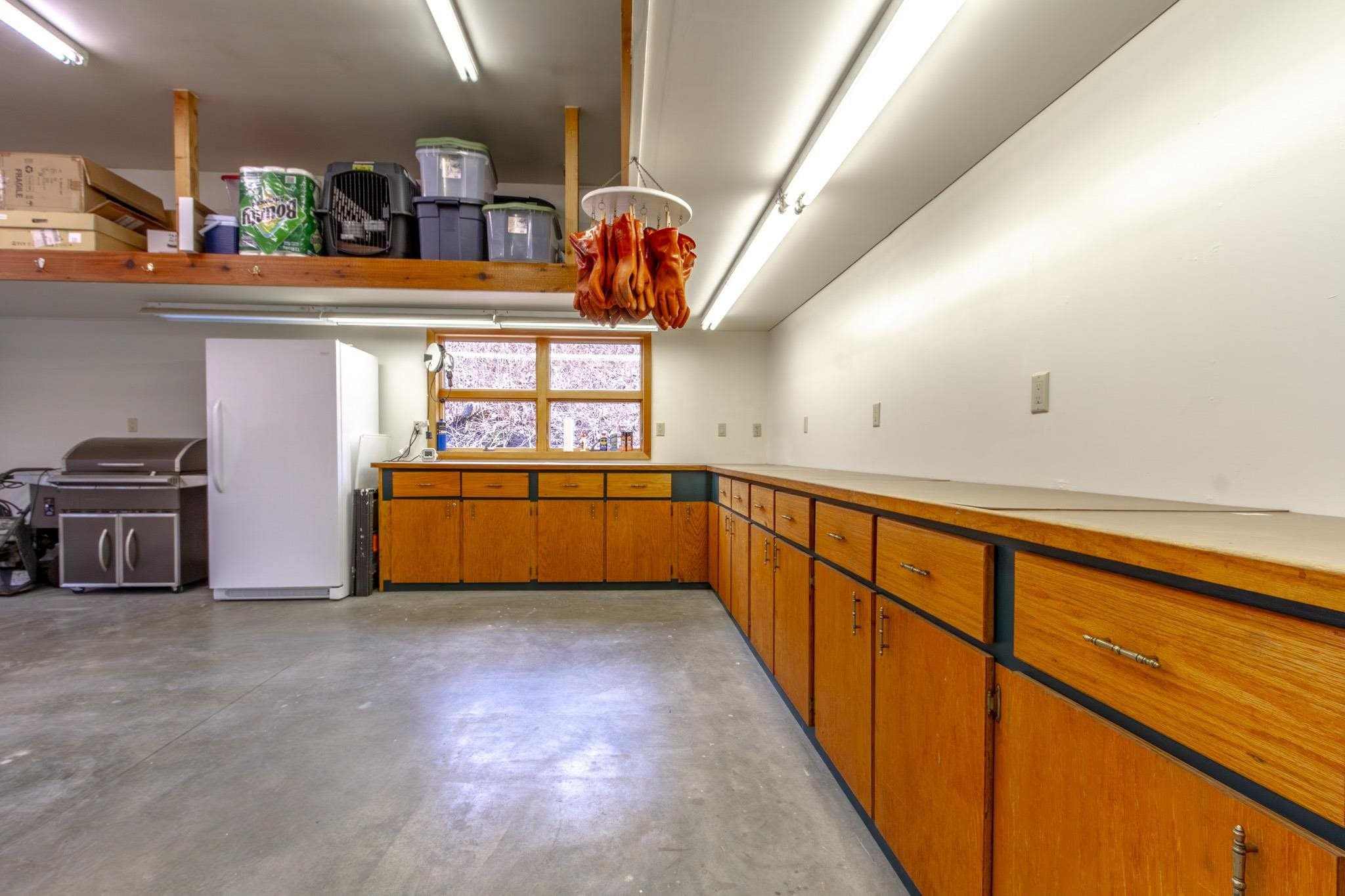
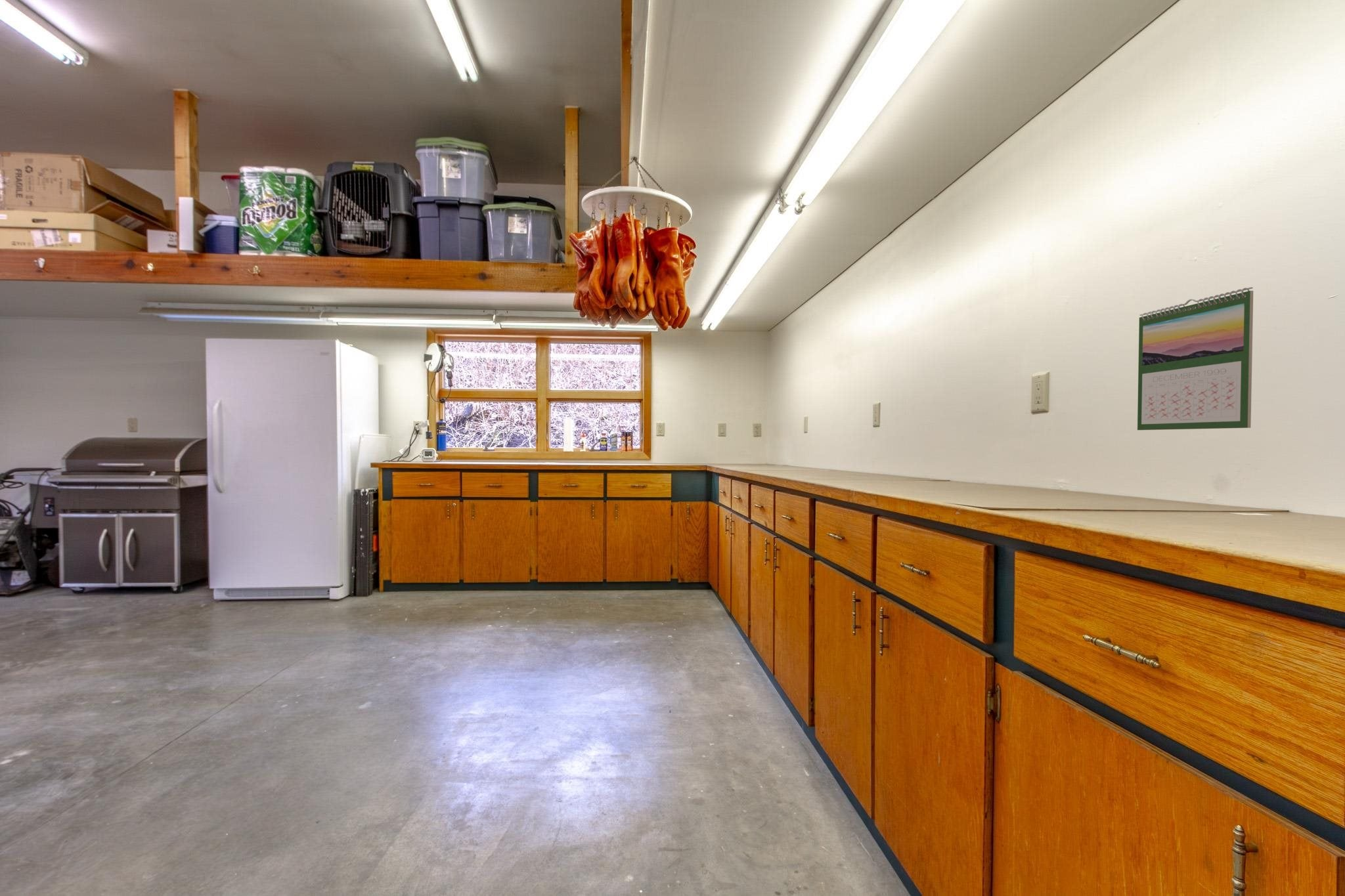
+ calendar [1137,287,1254,431]
